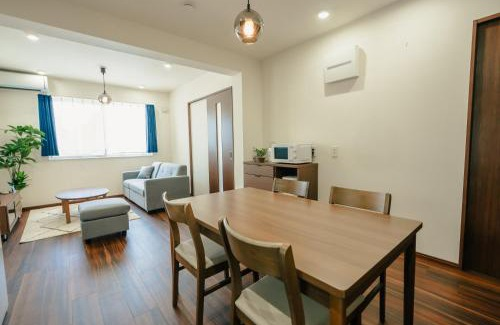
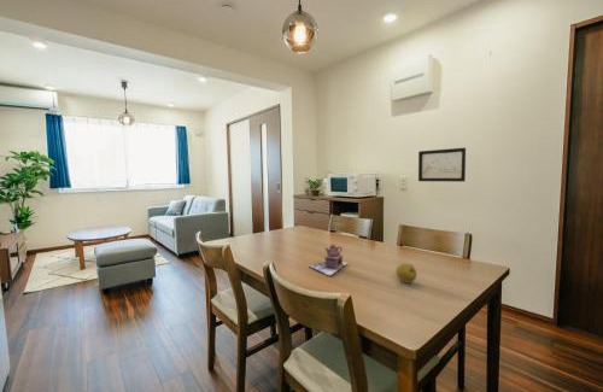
+ fruit [394,262,418,285]
+ teapot [308,244,349,277]
+ wall art [417,147,467,182]
